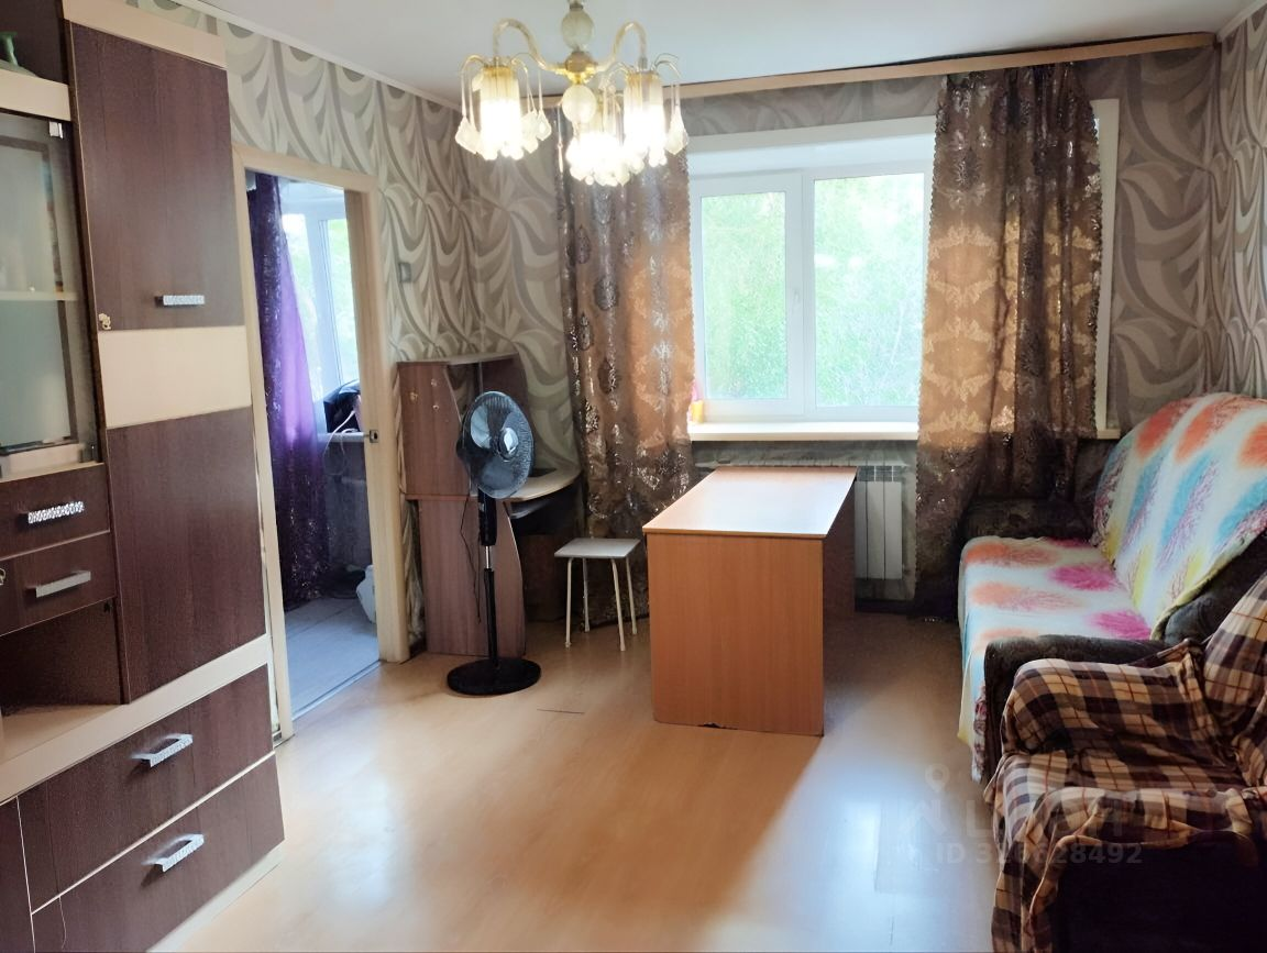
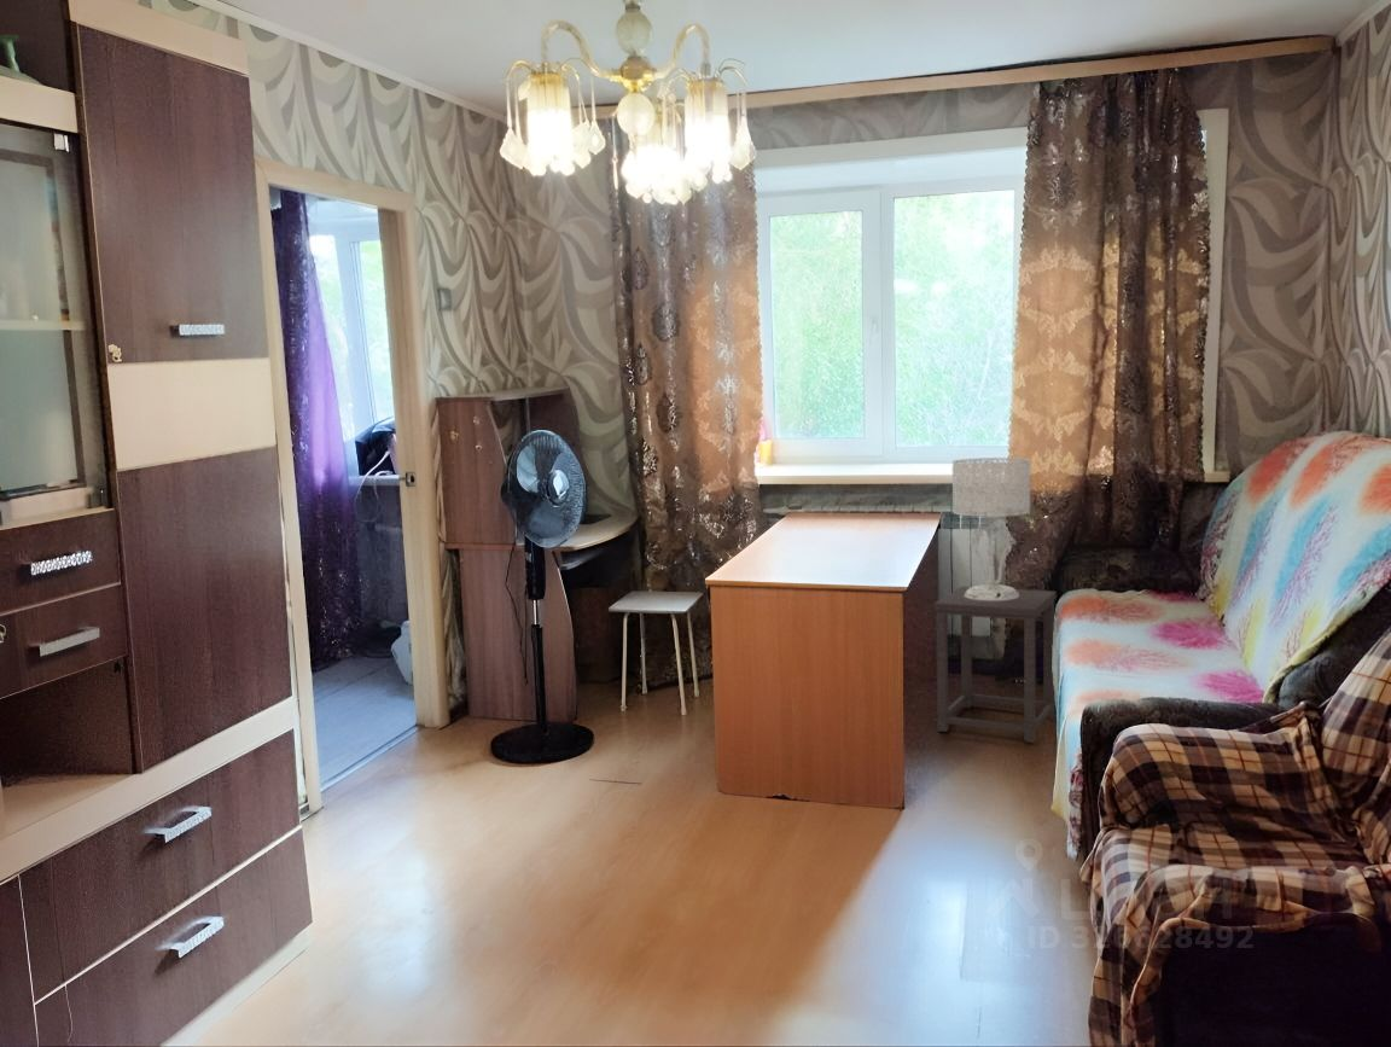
+ side table [933,586,1058,744]
+ table lamp [951,456,1031,600]
